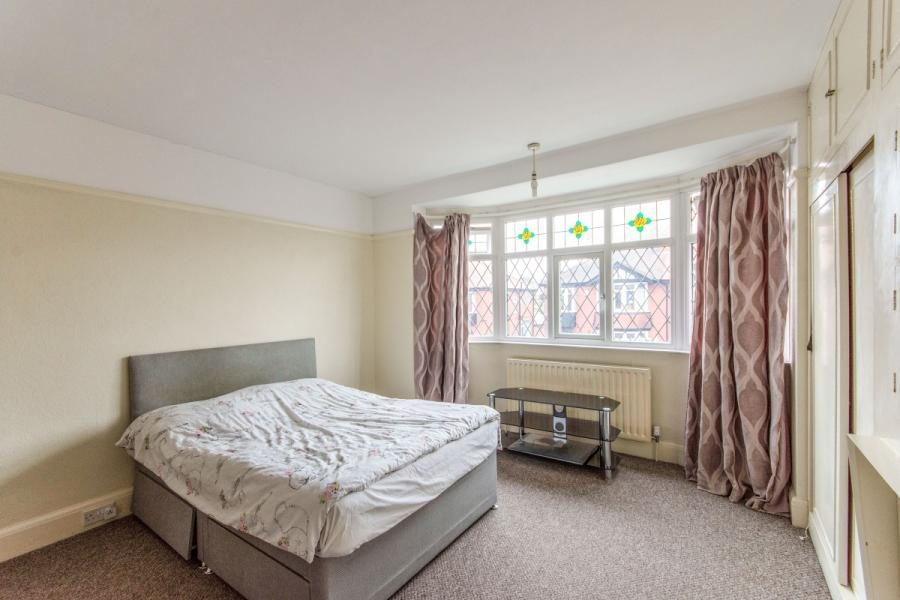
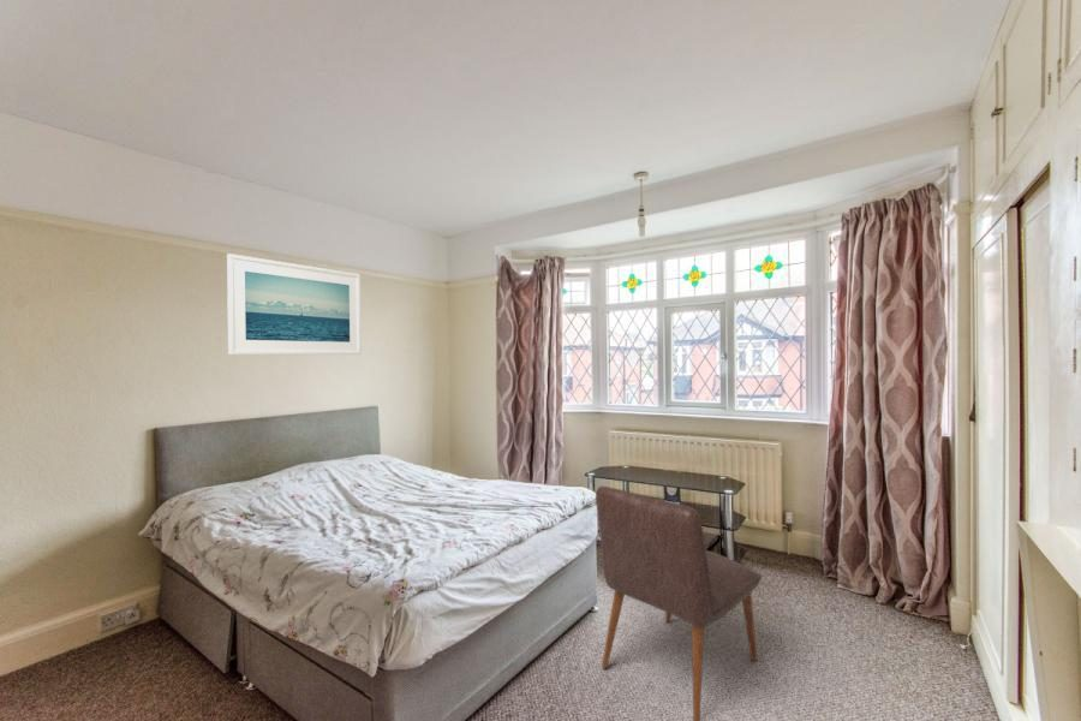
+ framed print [226,252,363,356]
+ chair [595,485,763,721]
